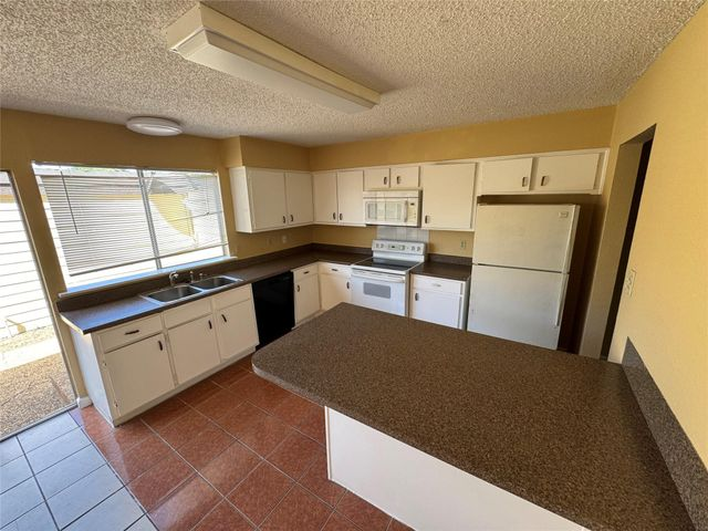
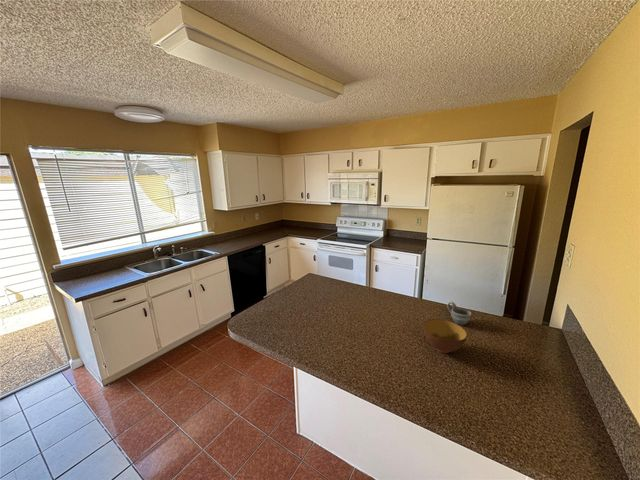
+ cup [446,301,472,326]
+ bowl [423,318,468,354]
